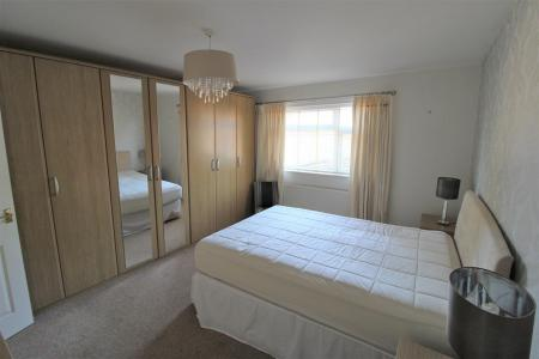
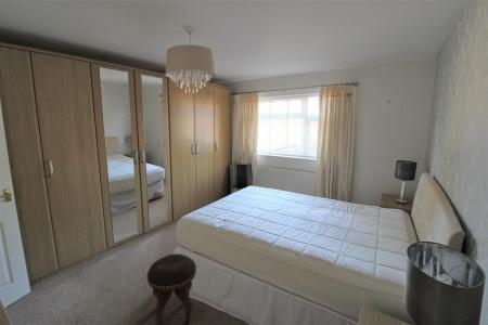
+ footstool [146,252,197,325]
